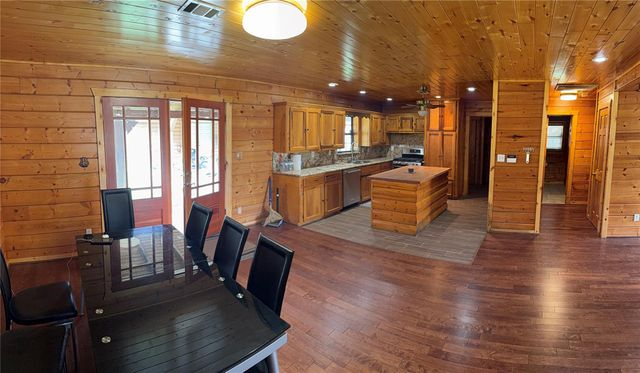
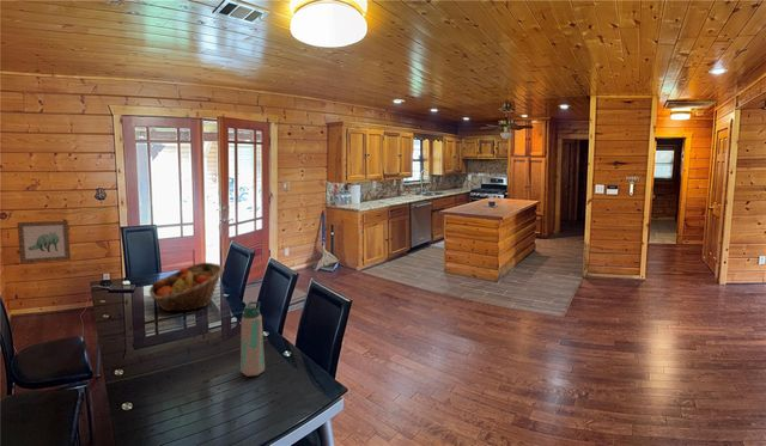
+ water bottle [239,300,266,378]
+ fruit basket [148,262,225,312]
+ wall art [16,220,72,264]
